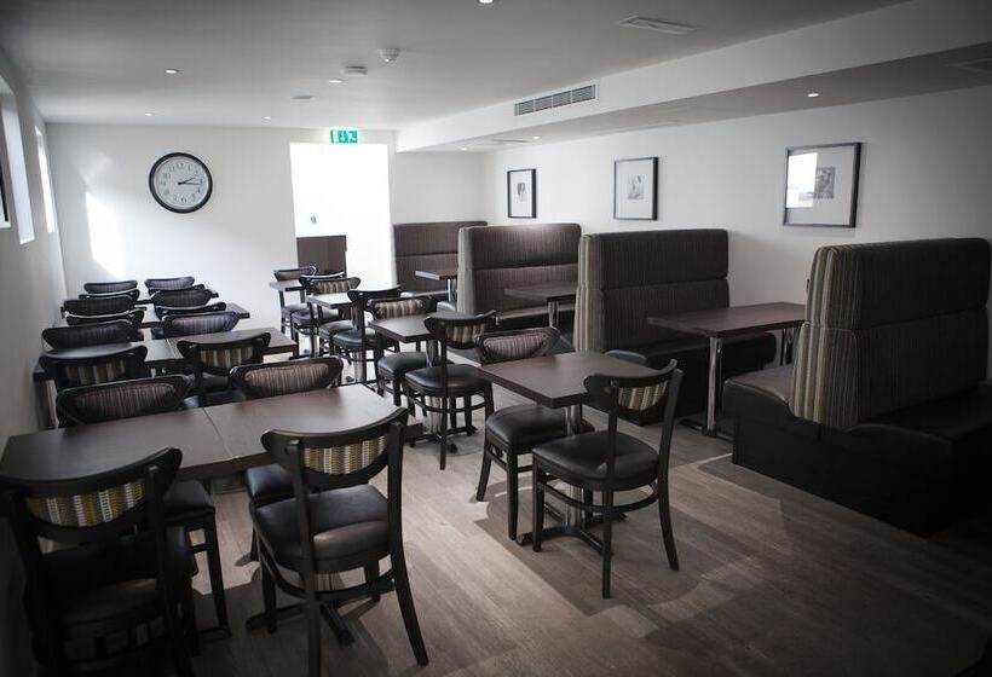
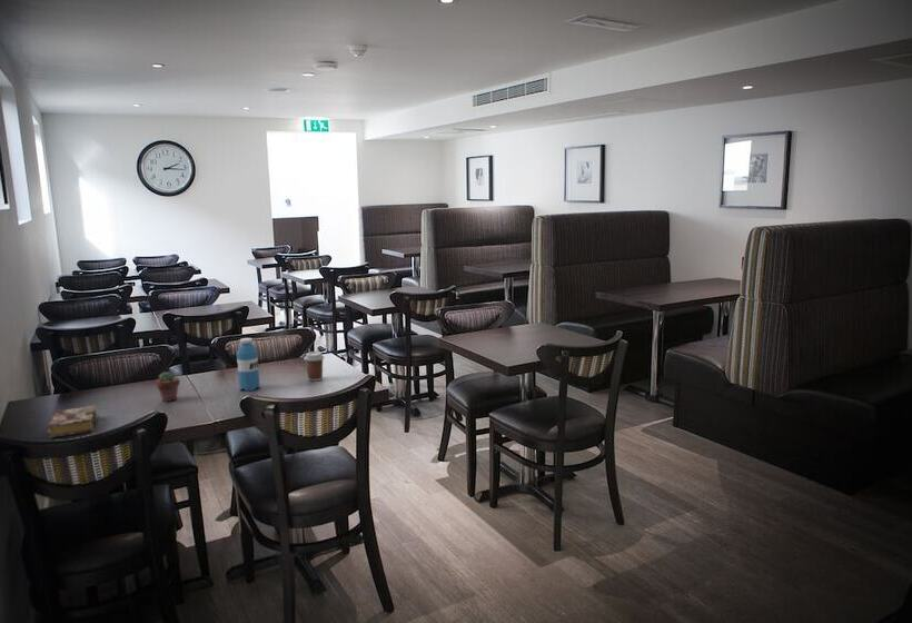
+ coffee cup [303,350,326,382]
+ water bottle [236,337,261,392]
+ book [47,404,99,438]
+ potted succulent [155,370,180,403]
